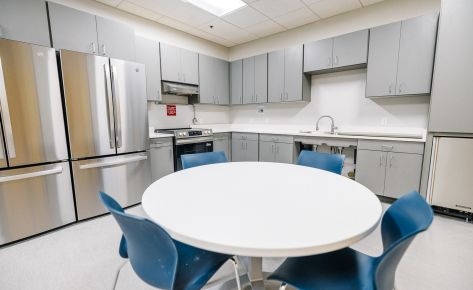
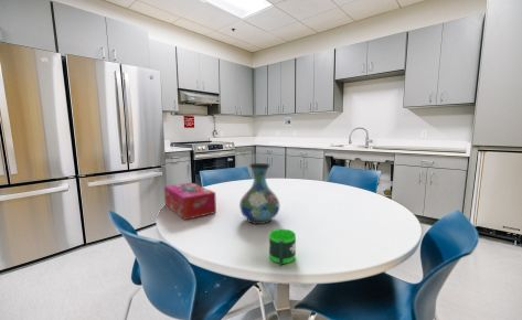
+ vase [238,162,280,225]
+ mug [268,228,297,267]
+ tissue box [163,182,217,221]
